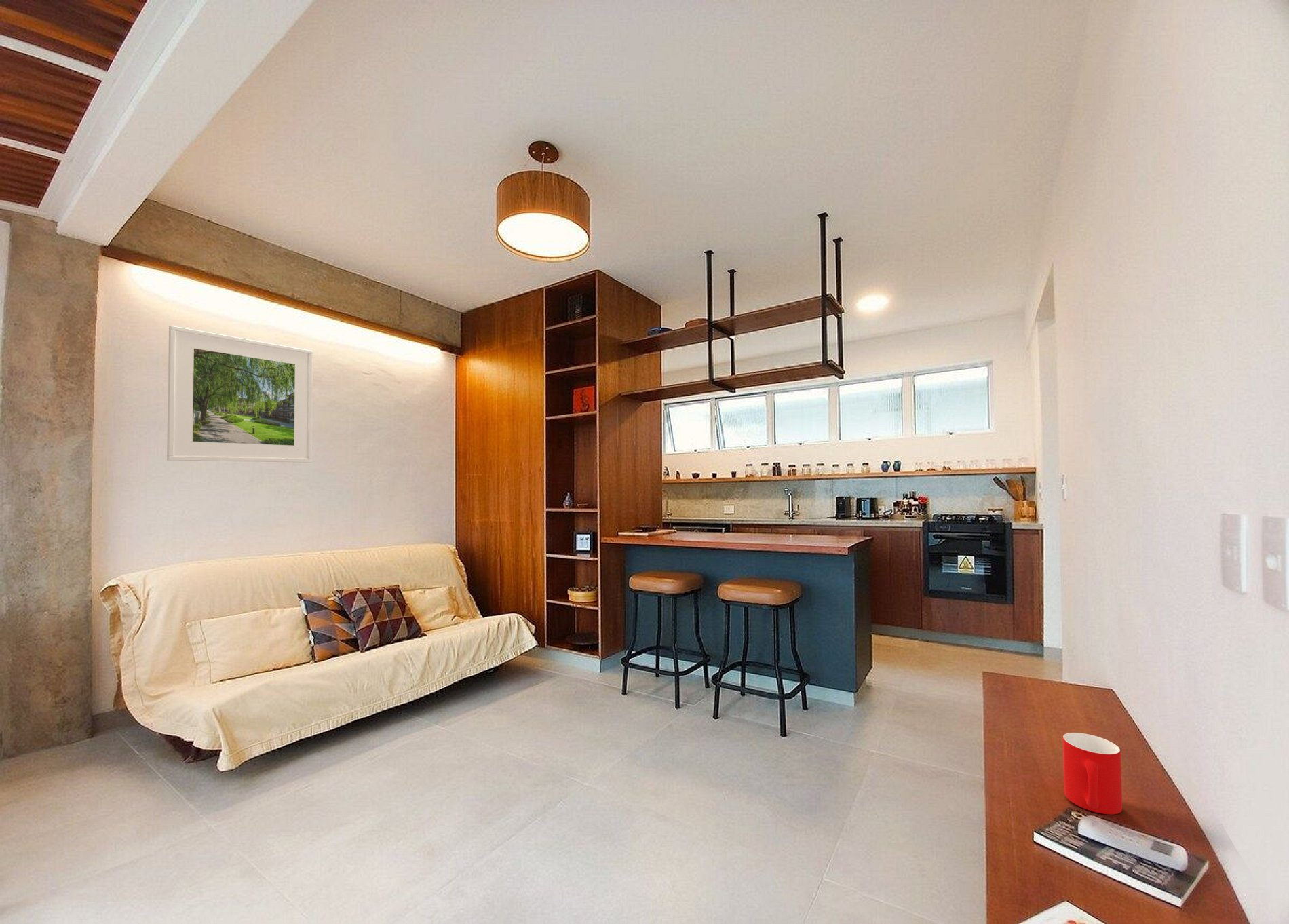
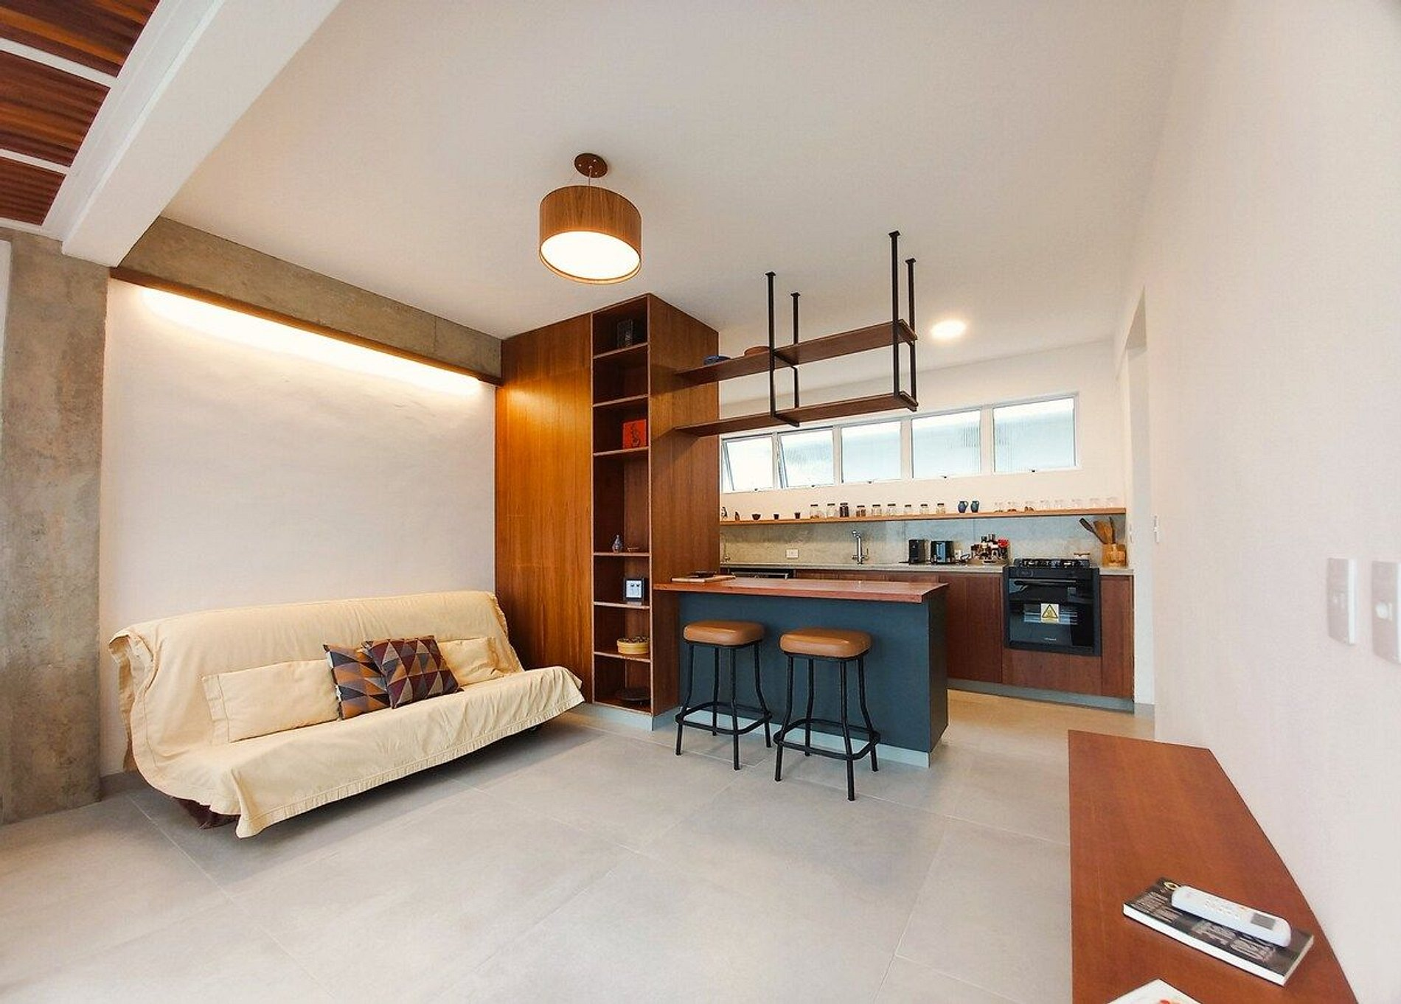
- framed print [166,325,313,463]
- cup [1062,732,1123,815]
